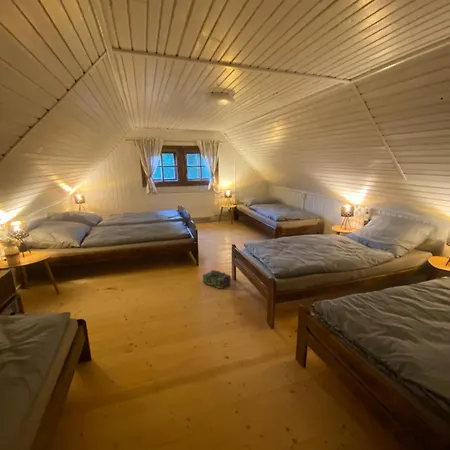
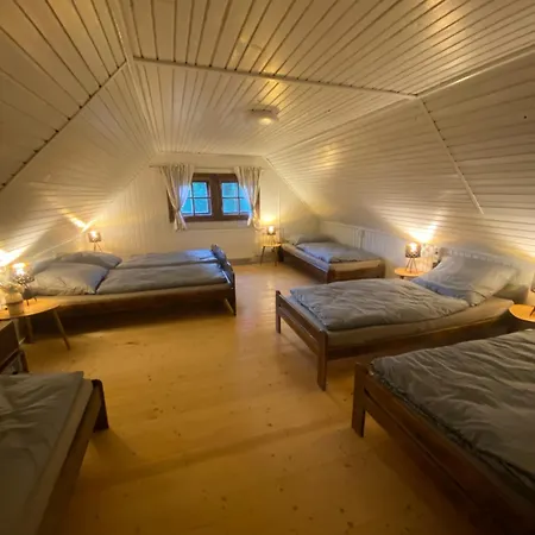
- backpack [202,269,232,290]
